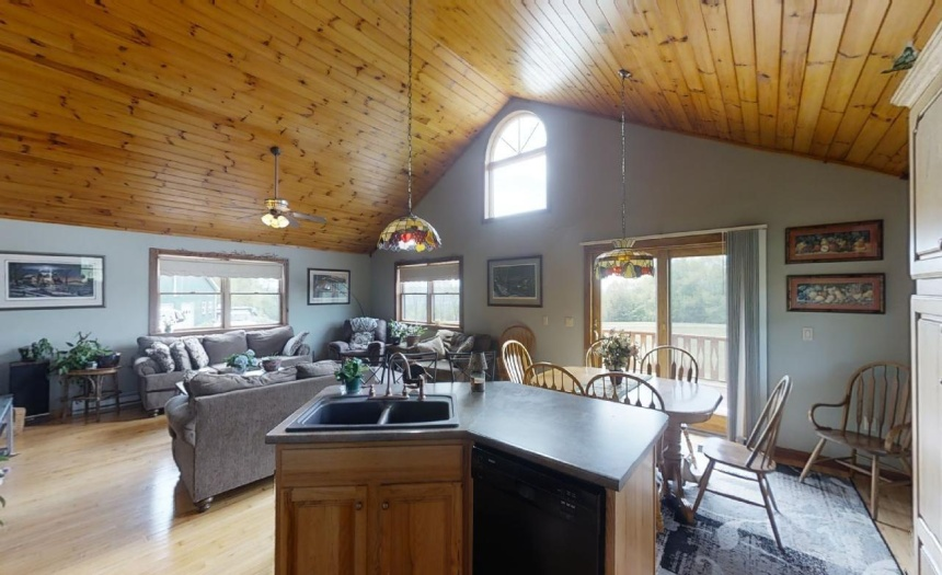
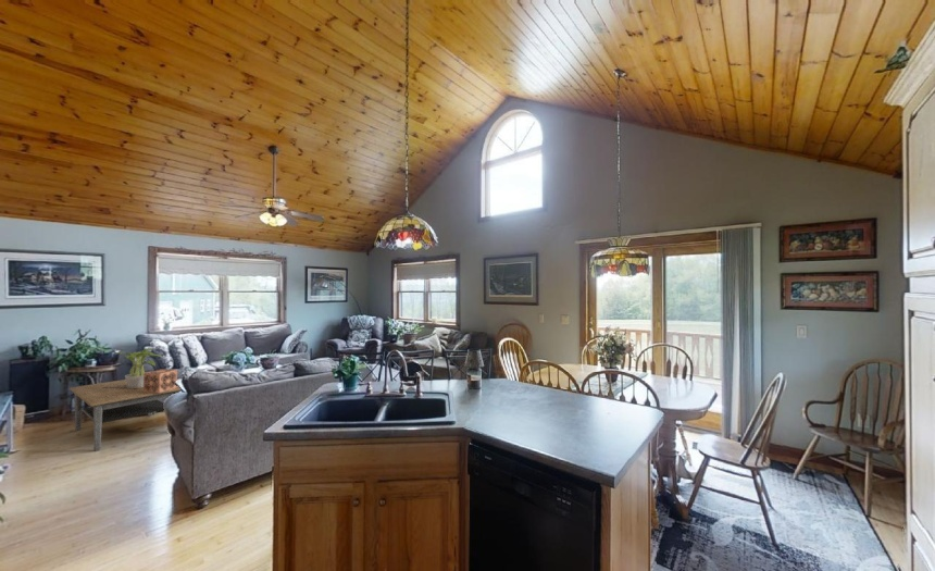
+ decorative box [144,368,178,393]
+ coffee table [68,378,182,452]
+ potted plant [114,347,164,387]
